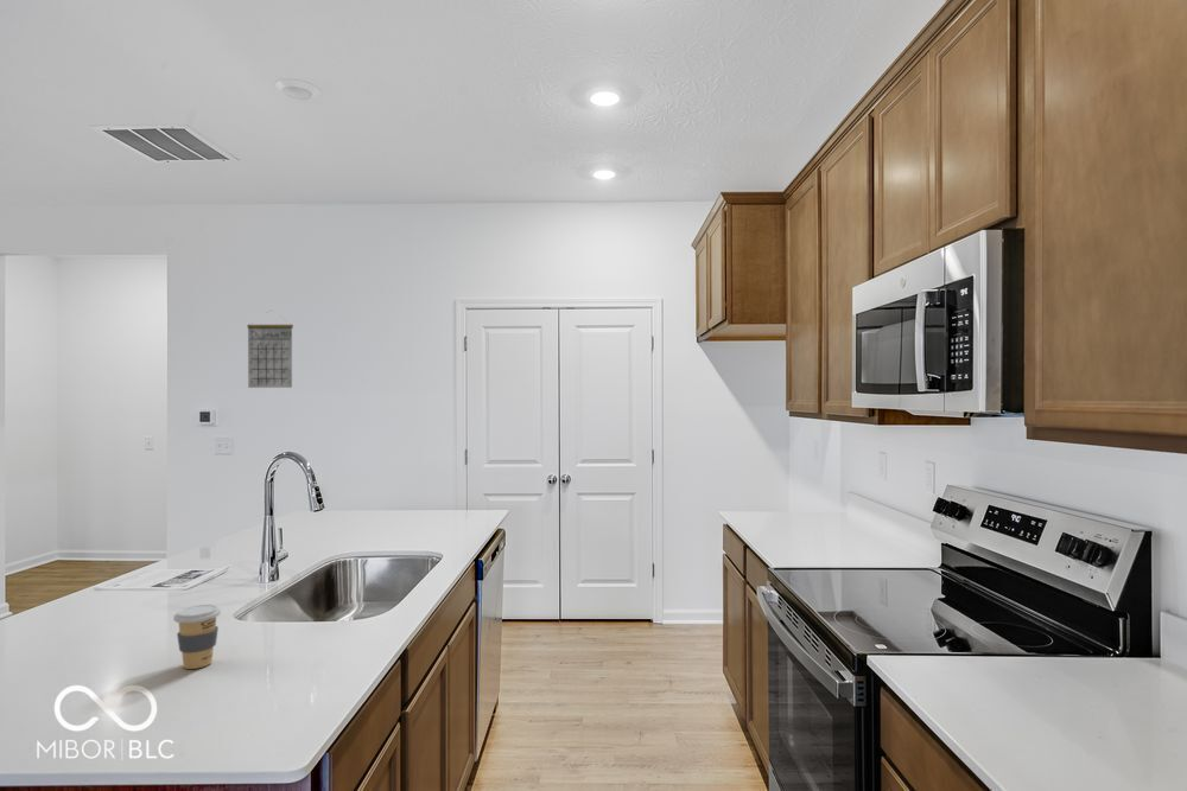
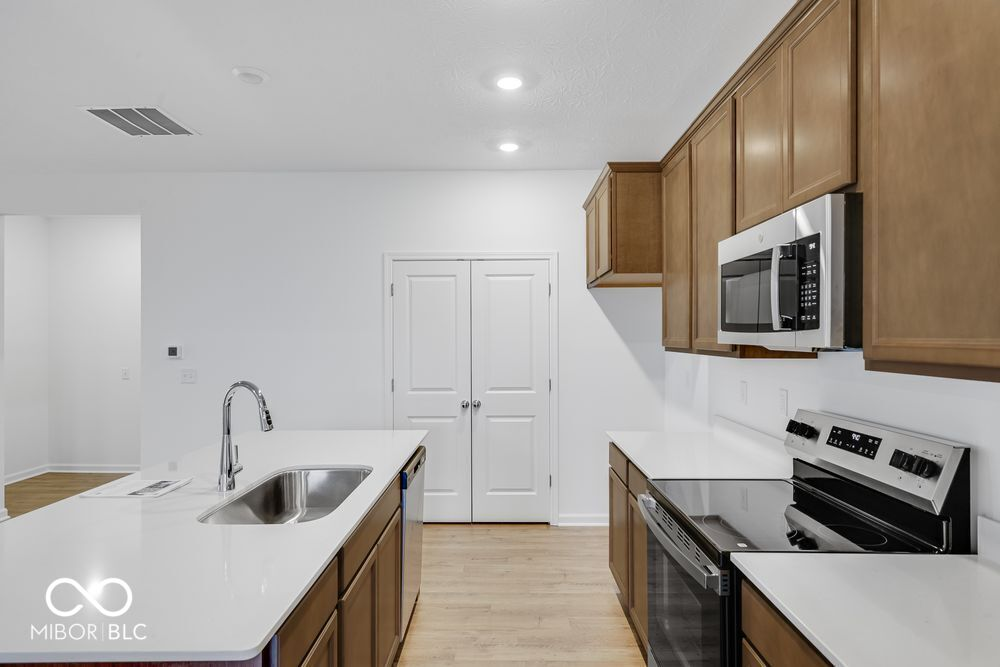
- calendar [246,308,294,389]
- coffee cup [172,604,222,670]
